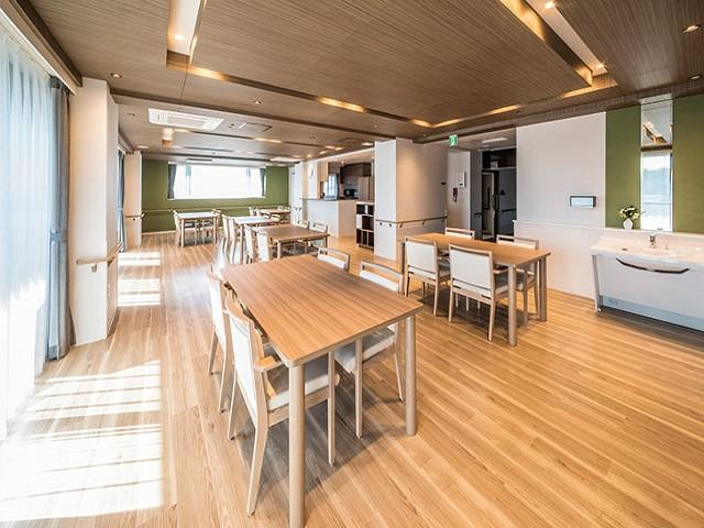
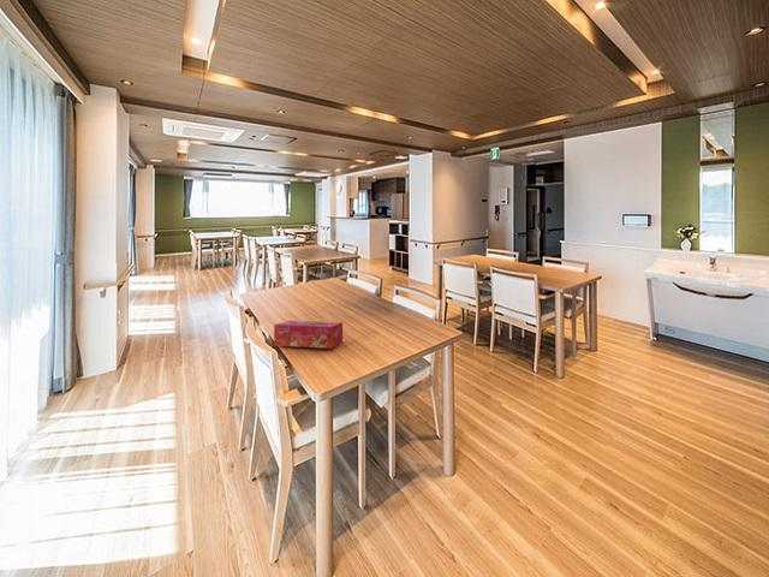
+ tissue box [273,320,344,350]
